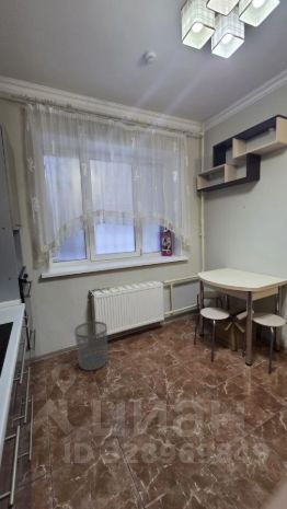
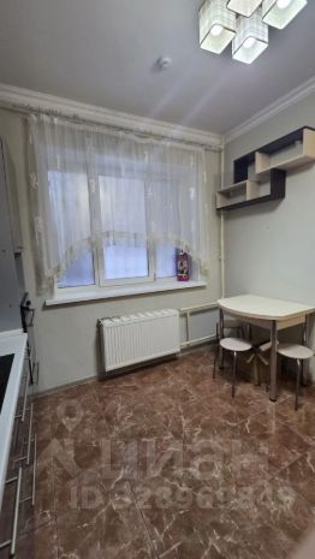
- waste bin [73,321,108,371]
